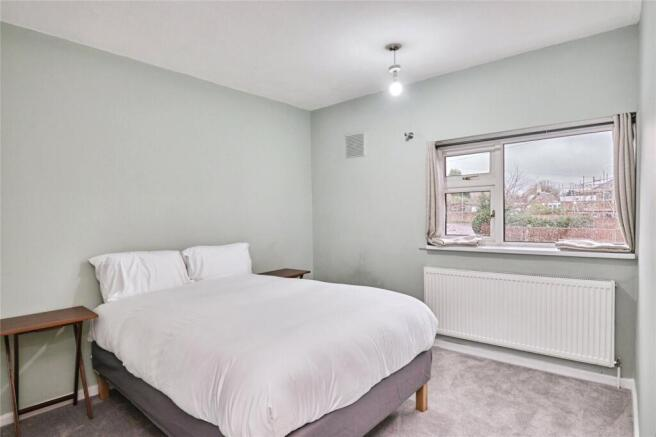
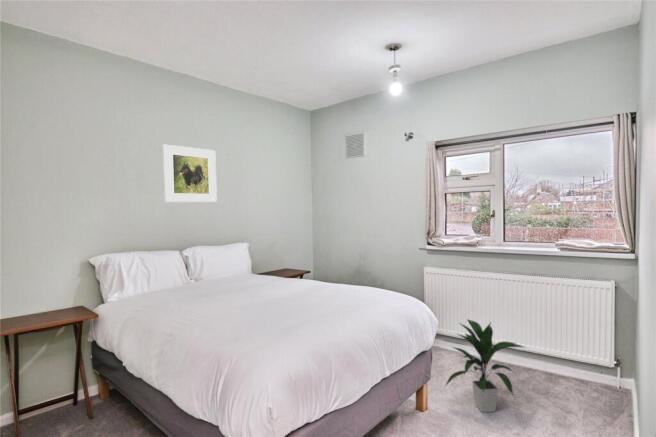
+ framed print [162,144,218,203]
+ indoor plant [443,318,528,413]
